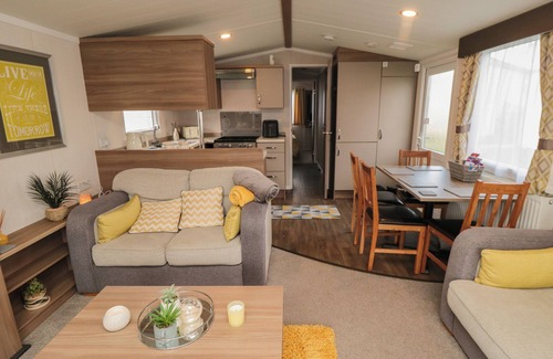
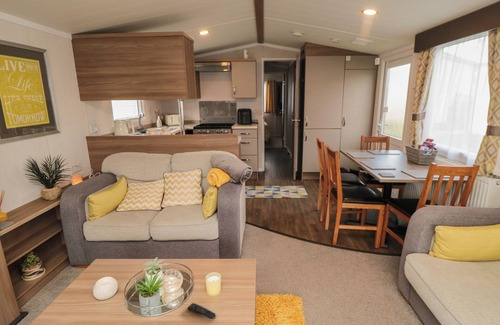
+ remote control [187,302,217,320]
